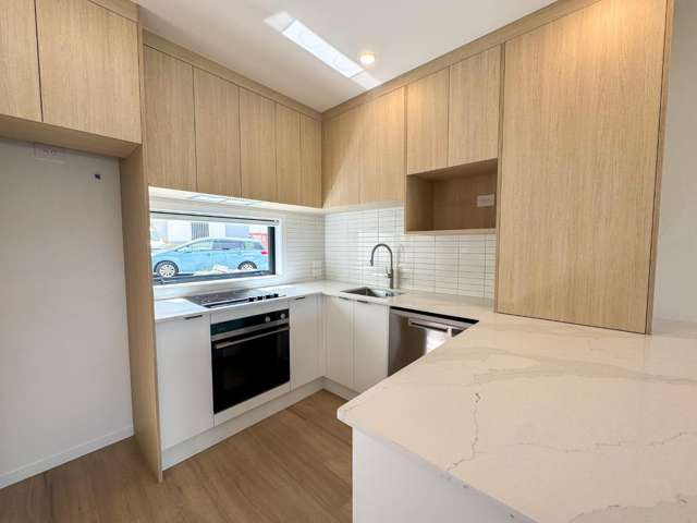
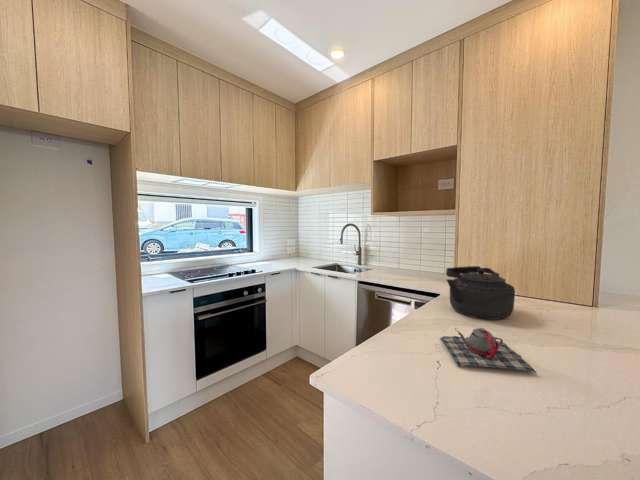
+ kettle [445,265,516,321]
+ teapot [439,327,538,374]
